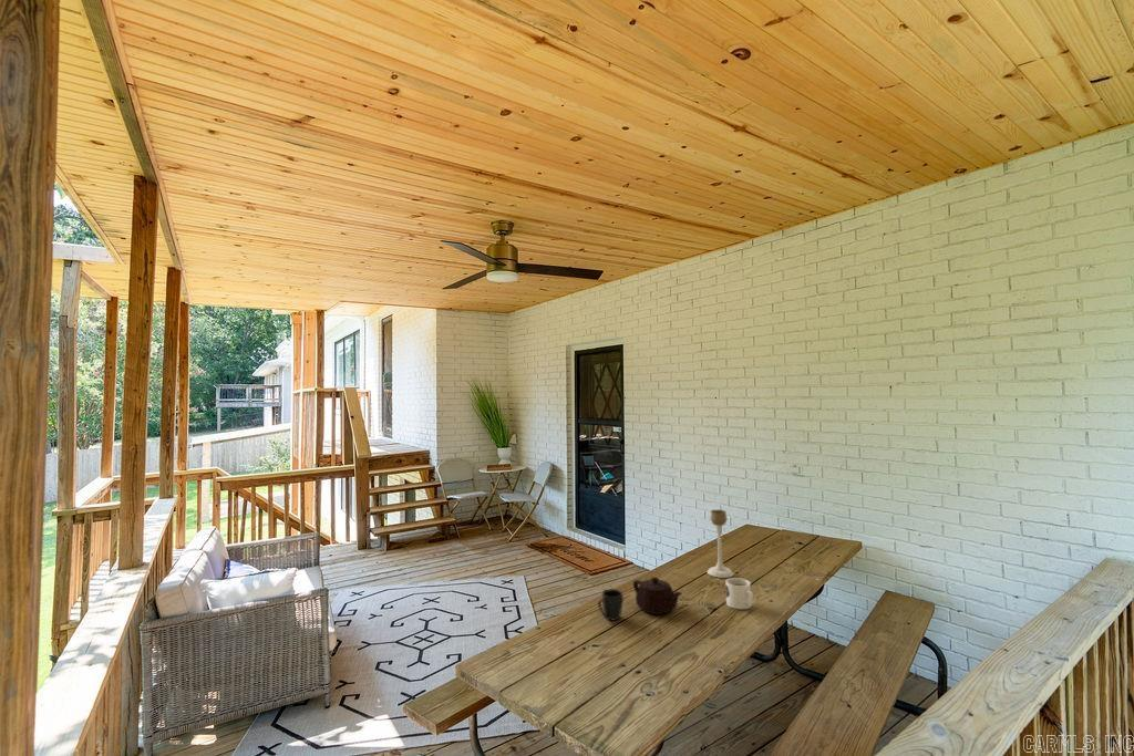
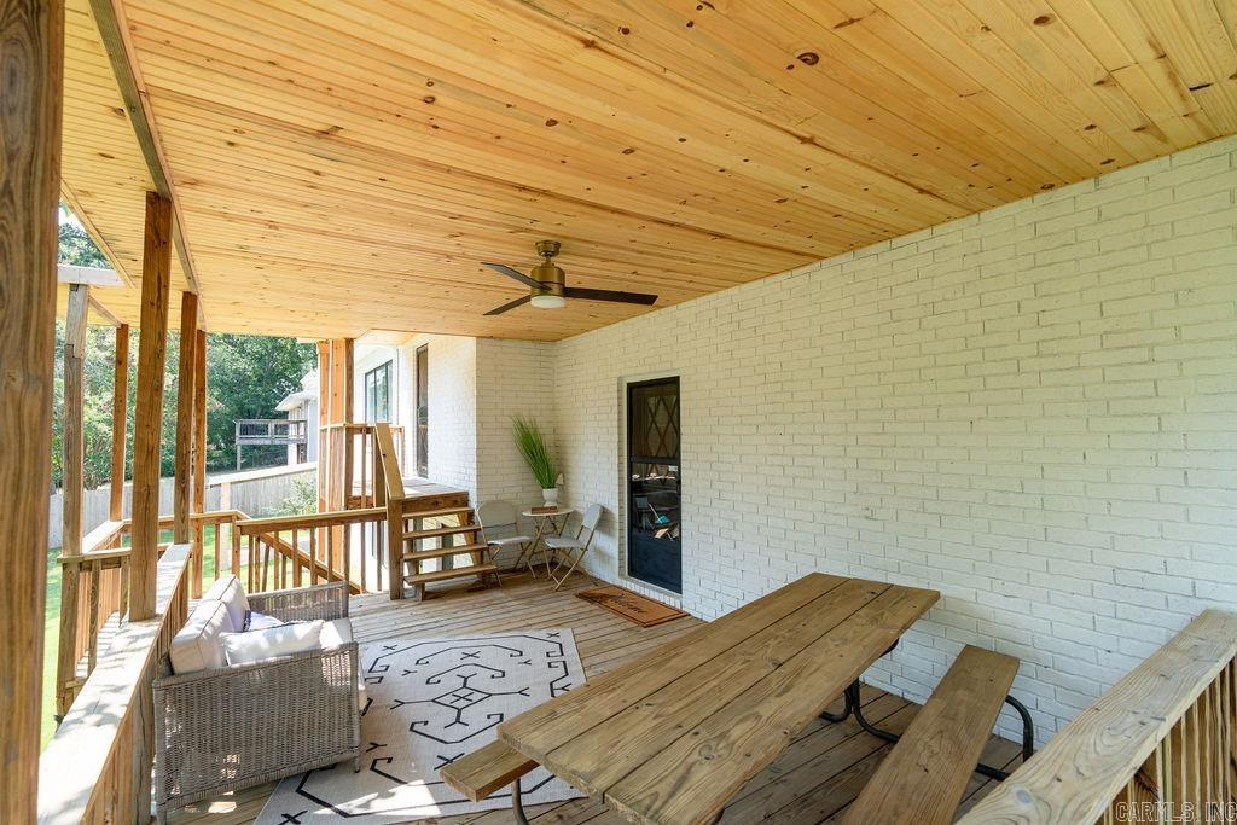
- teapot [632,577,683,615]
- candle holder [707,508,735,579]
- mug [724,577,754,610]
- mug [597,588,625,621]
